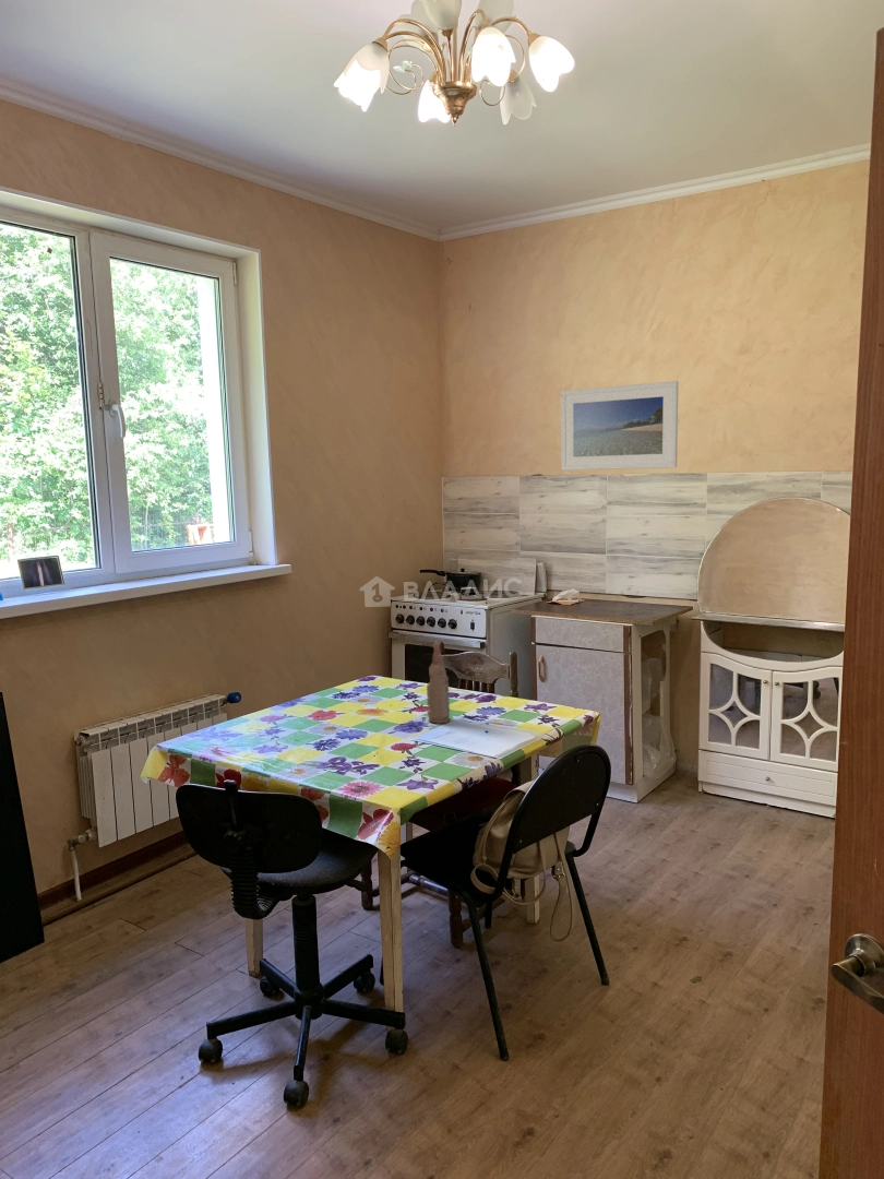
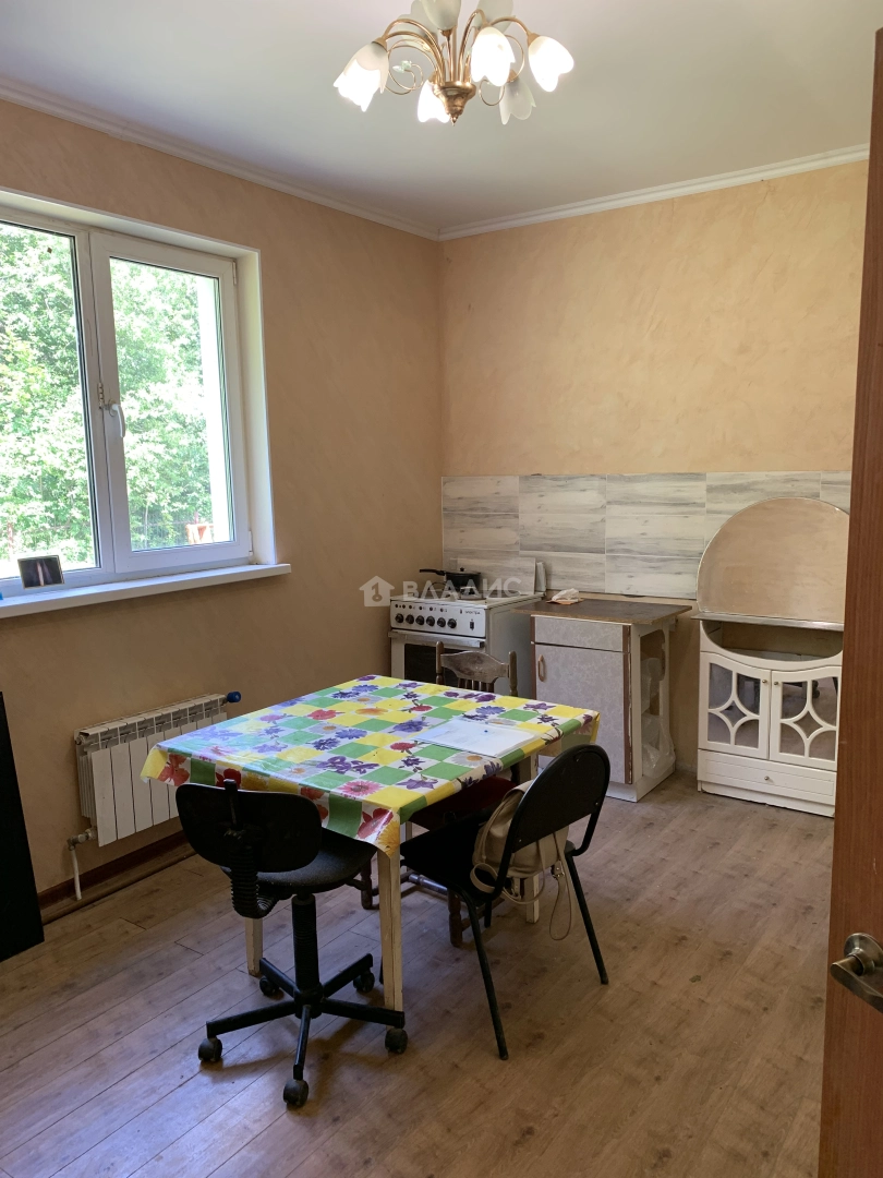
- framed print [560,380,679,472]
- bottle [426,640,451,725]
